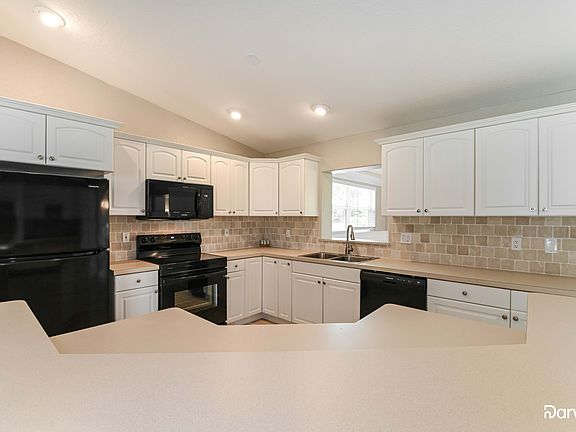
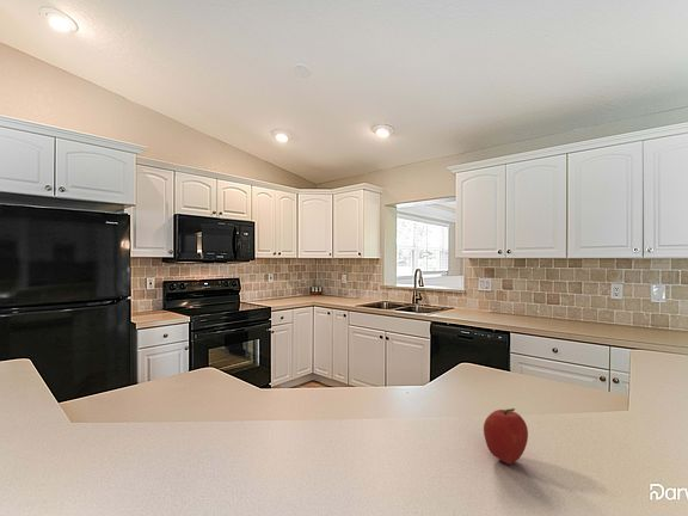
+ fruit [483,407,529,466]
